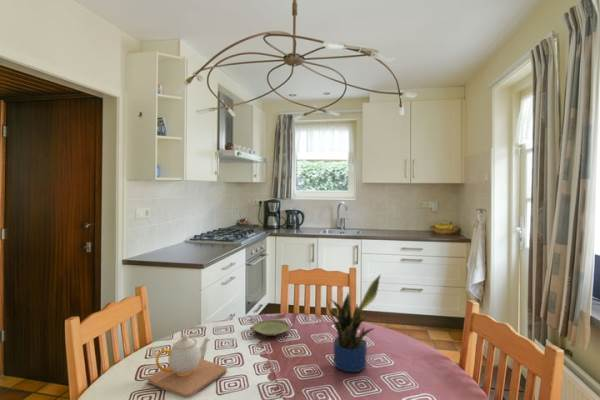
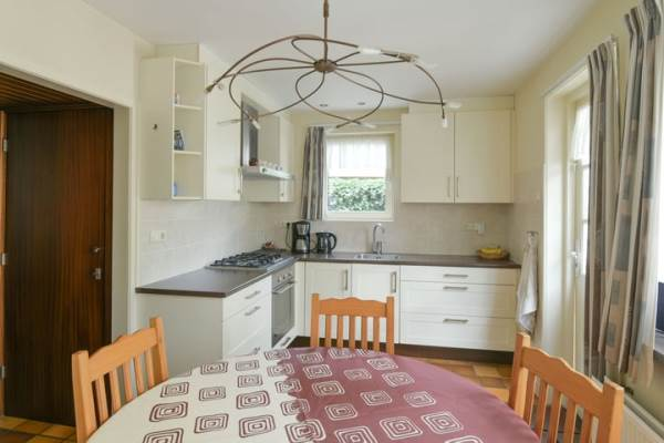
- plate [252,318,291,337]
- teapot [147,333,228,399]
- potted plant [326,274,382,373]
